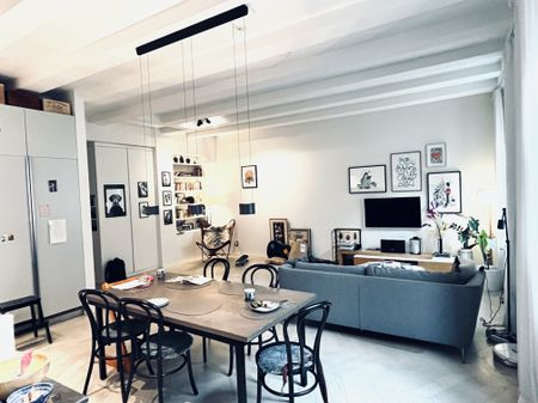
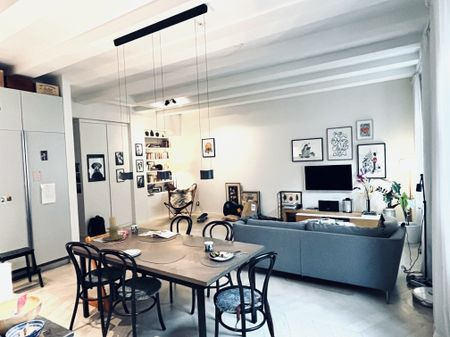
+ candle holder [102,216,125,242]
